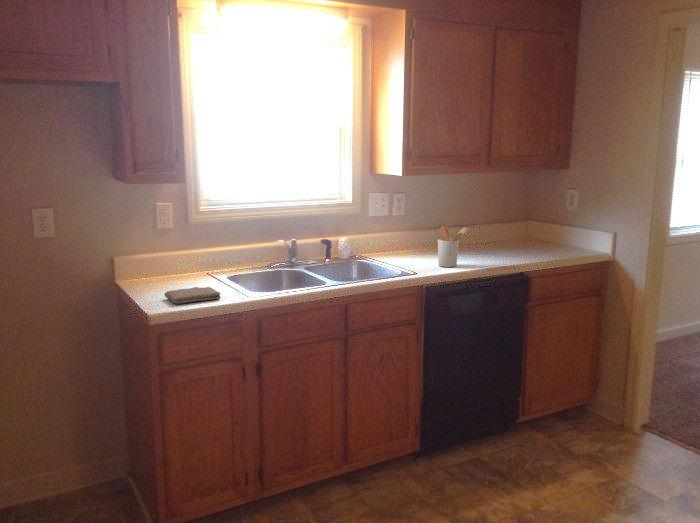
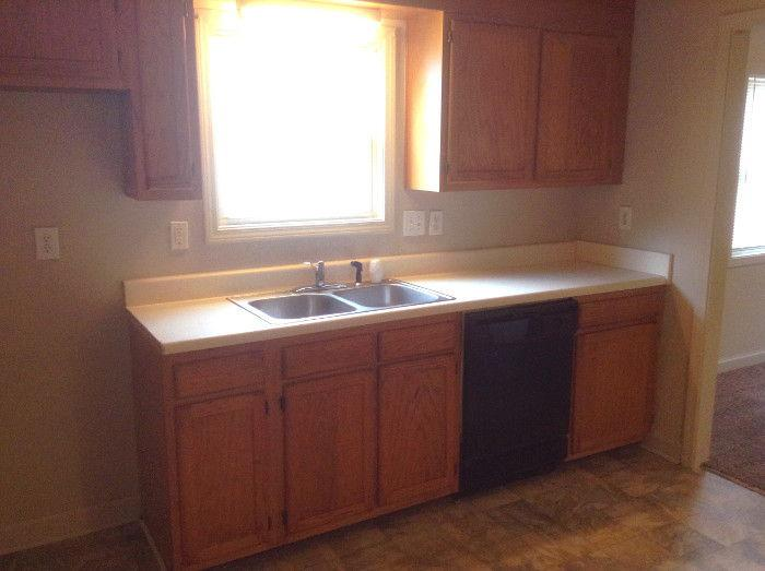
- washcloth [163,286,222,305]
- utensil holder [437,225,469,268]
